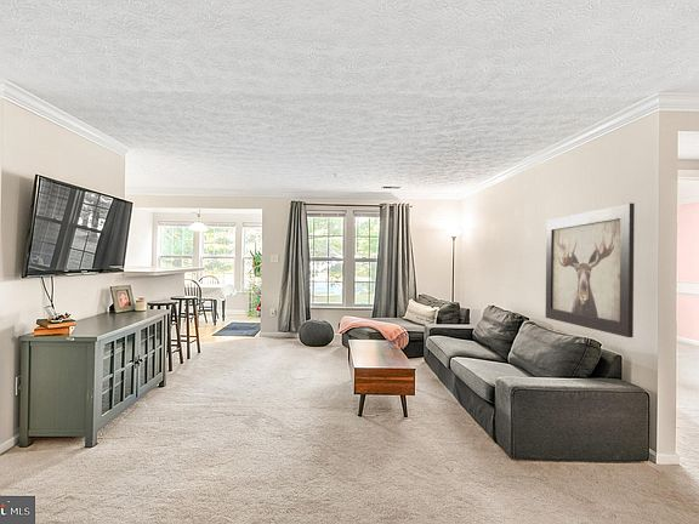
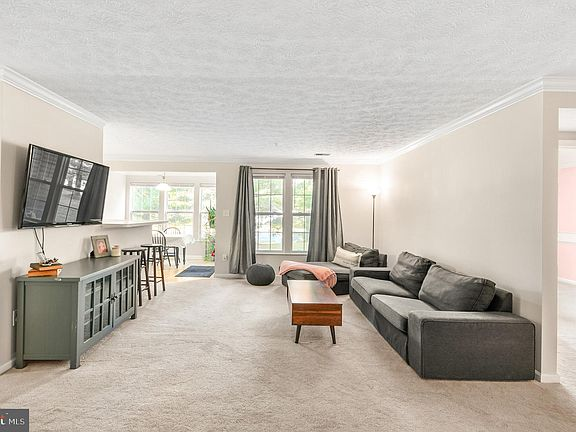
- wall art [545,201,636,338]
